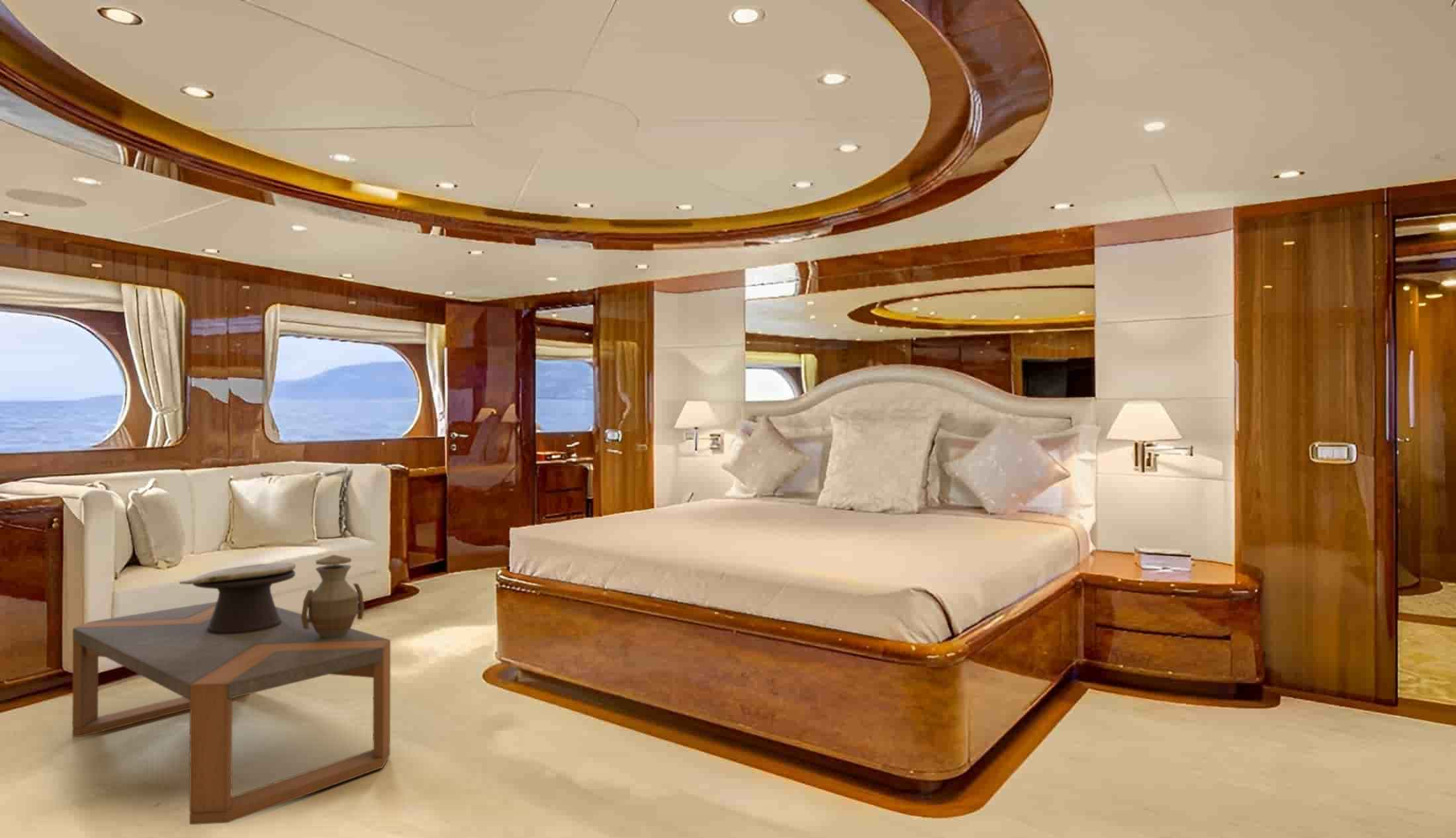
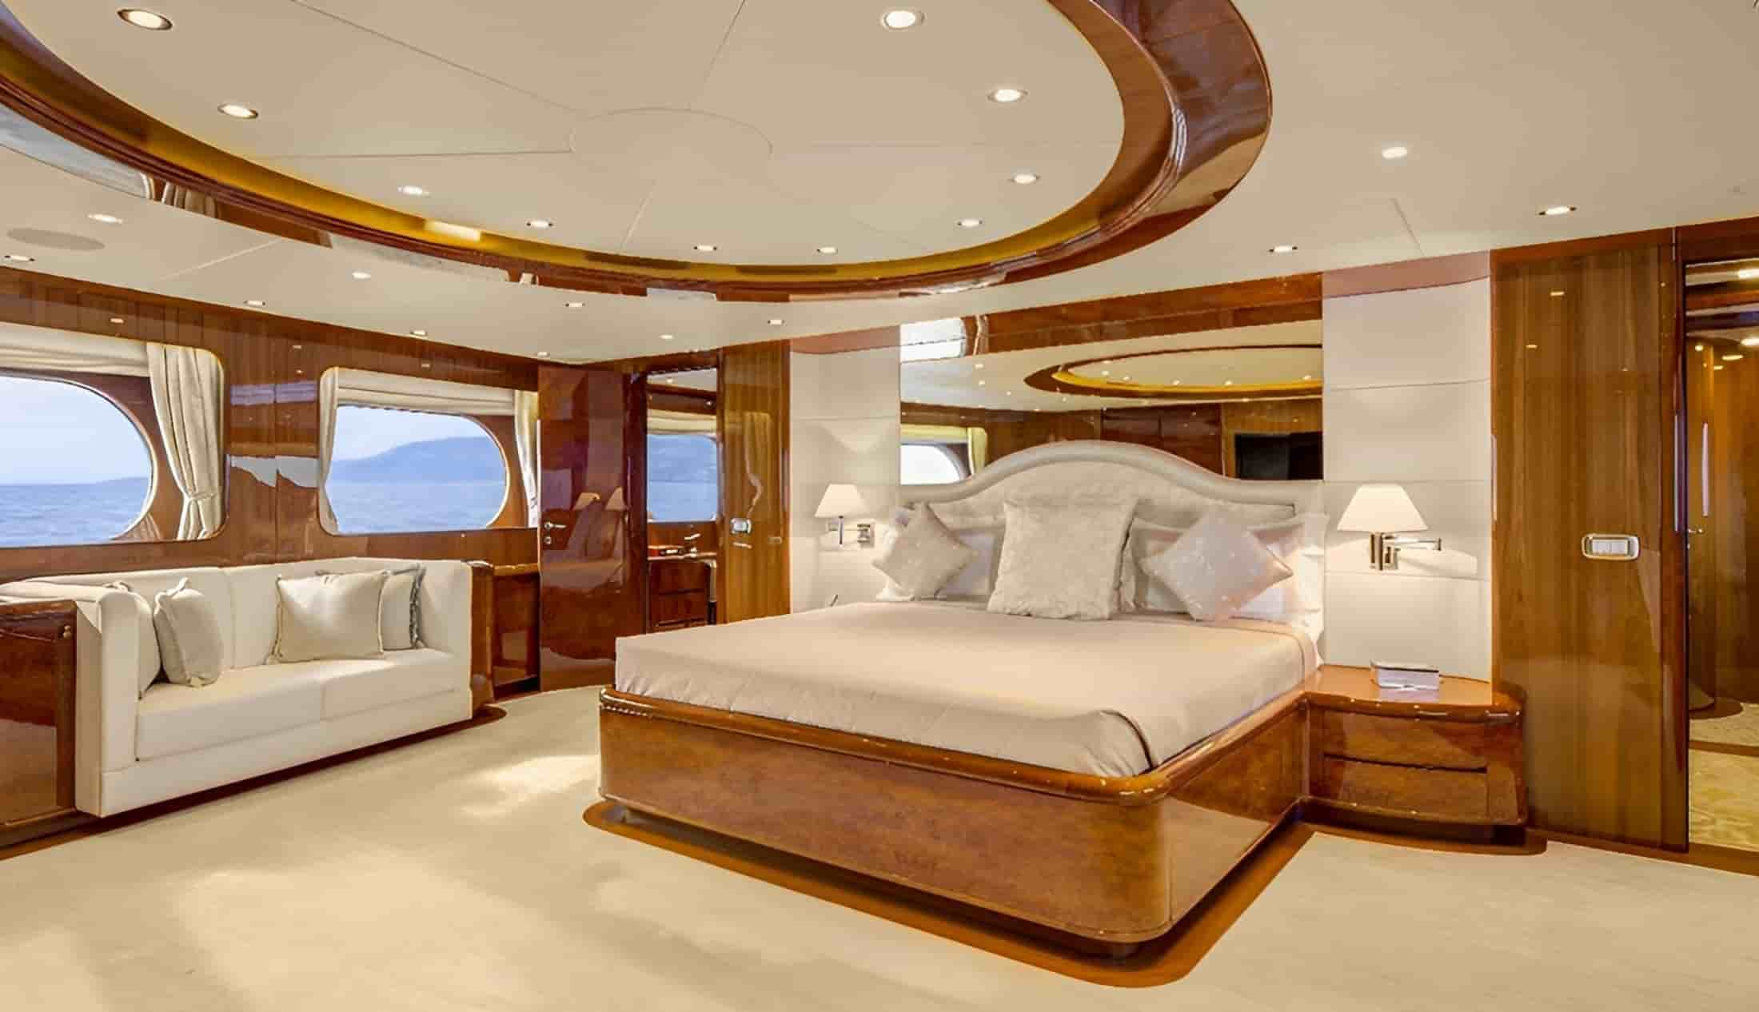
- decorative bowl [179,562,296,634]
- coffee table [71,601,391,825]
- vase [301,554,365,639]
